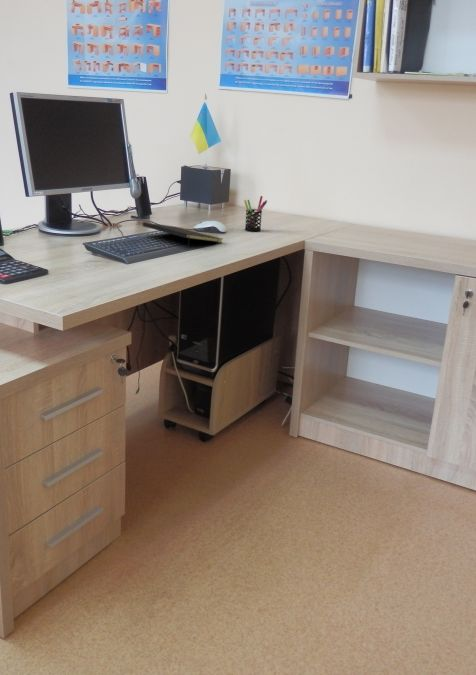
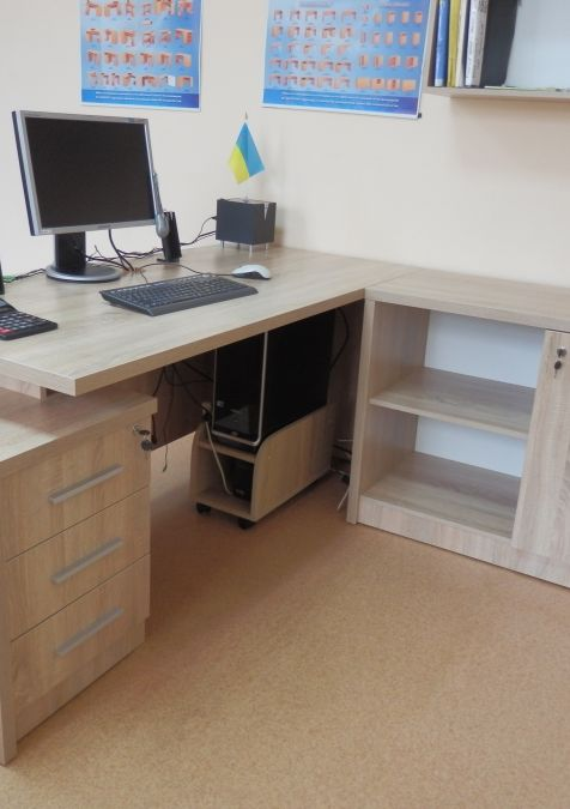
- notepad [142,221,224,249]
- pen holder [243,195,268,232]
